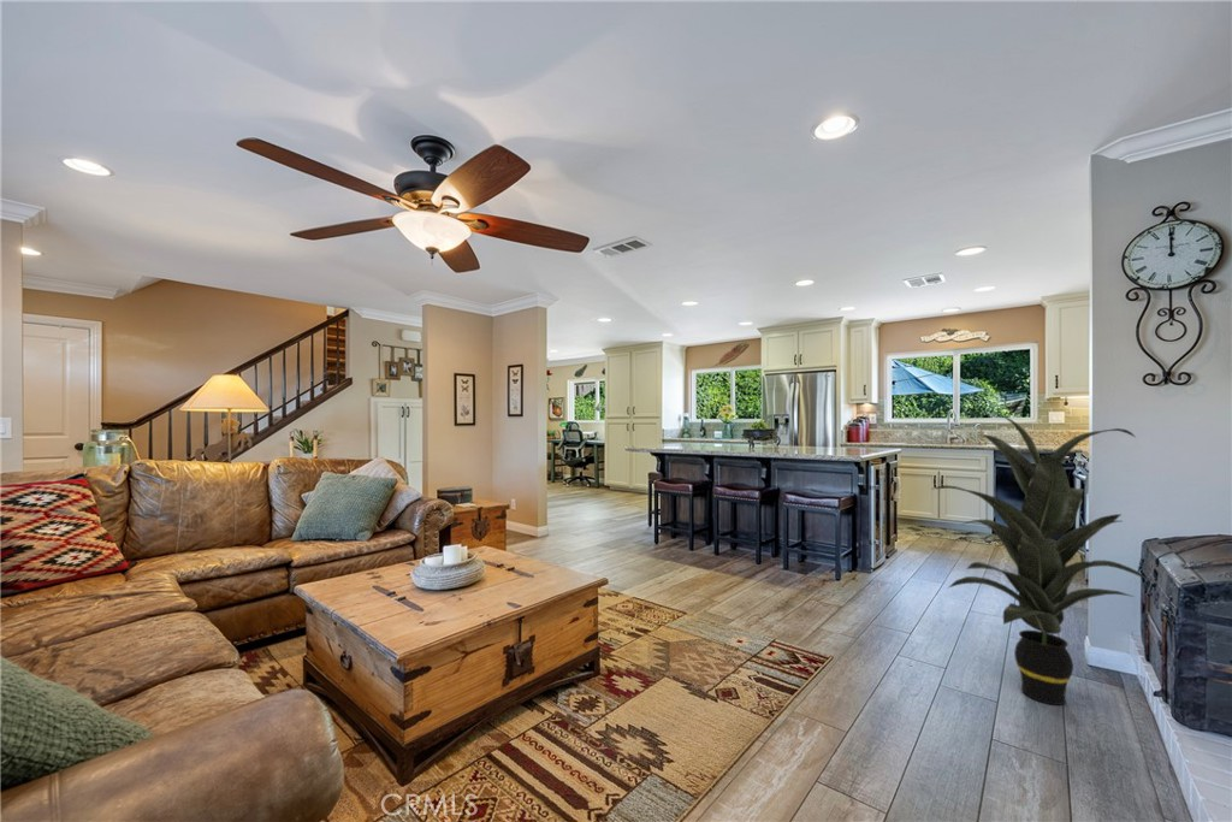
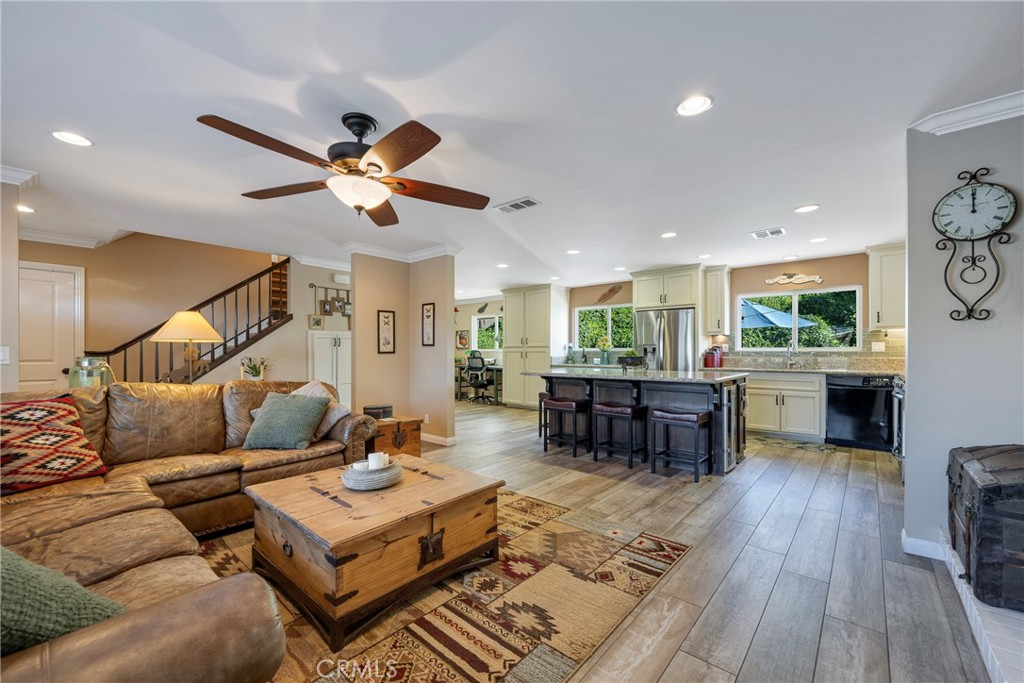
- indoor plant [929,412,1157,706]
